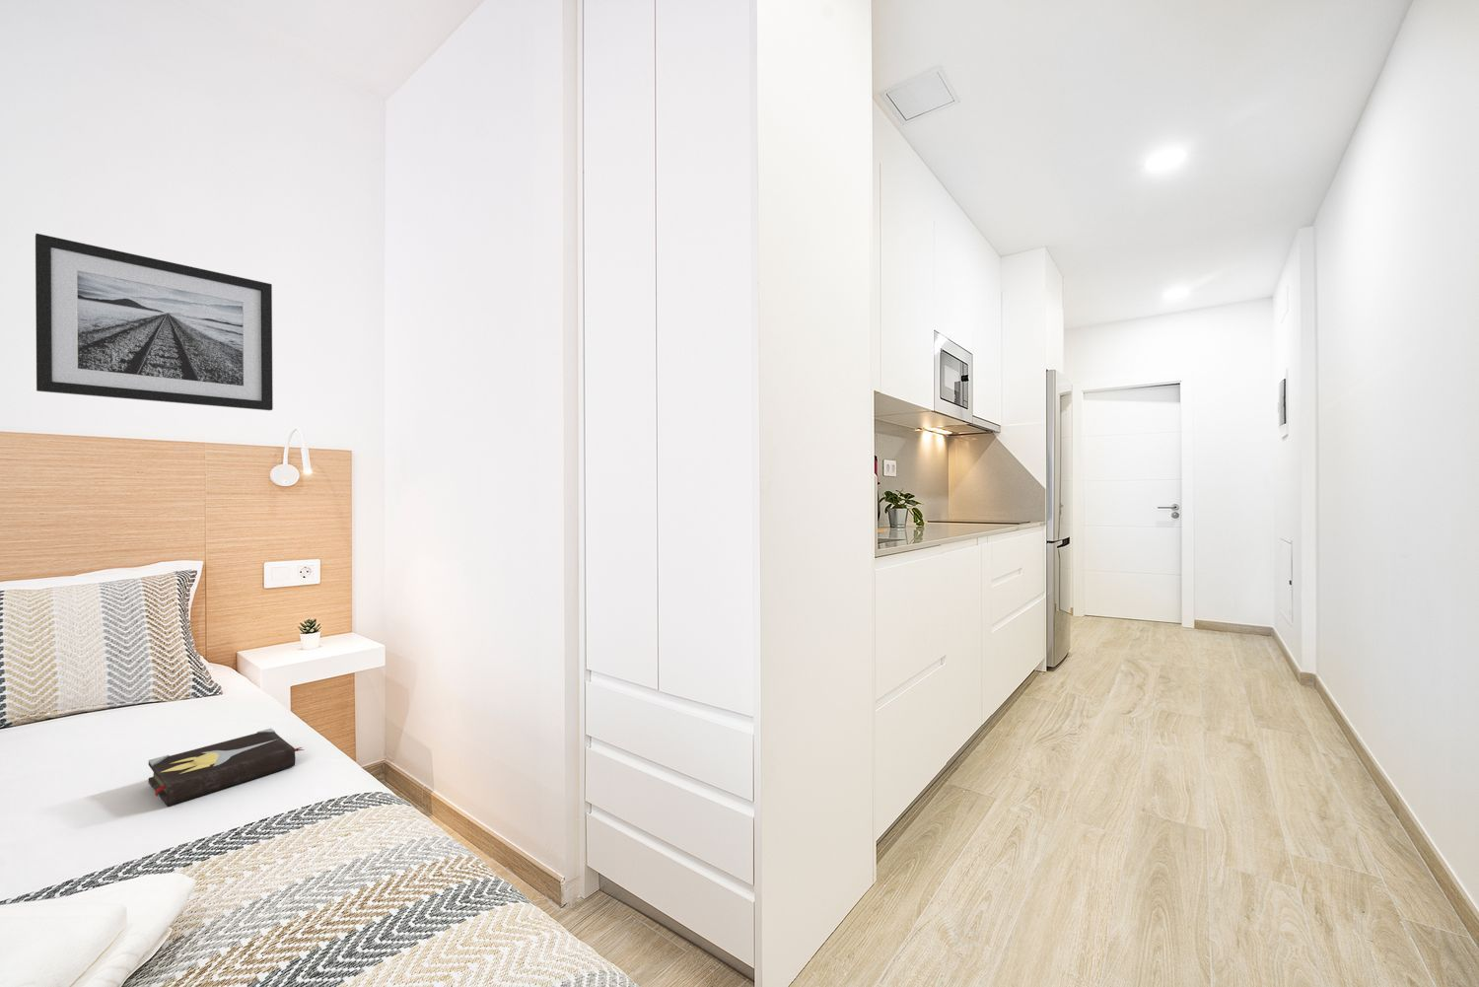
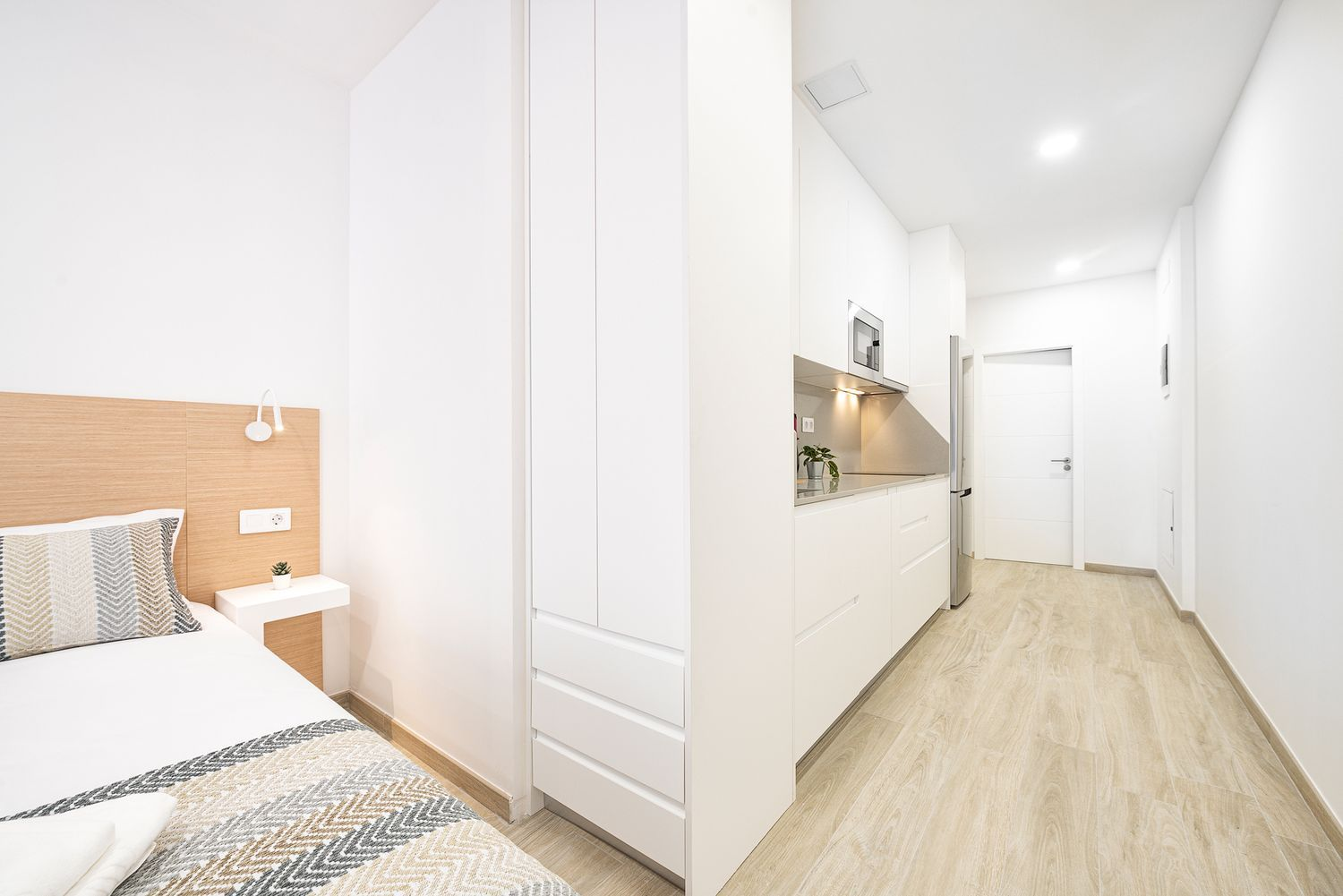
- hardback book [146,728,306,807]
- wall art [34,232,274,411]
